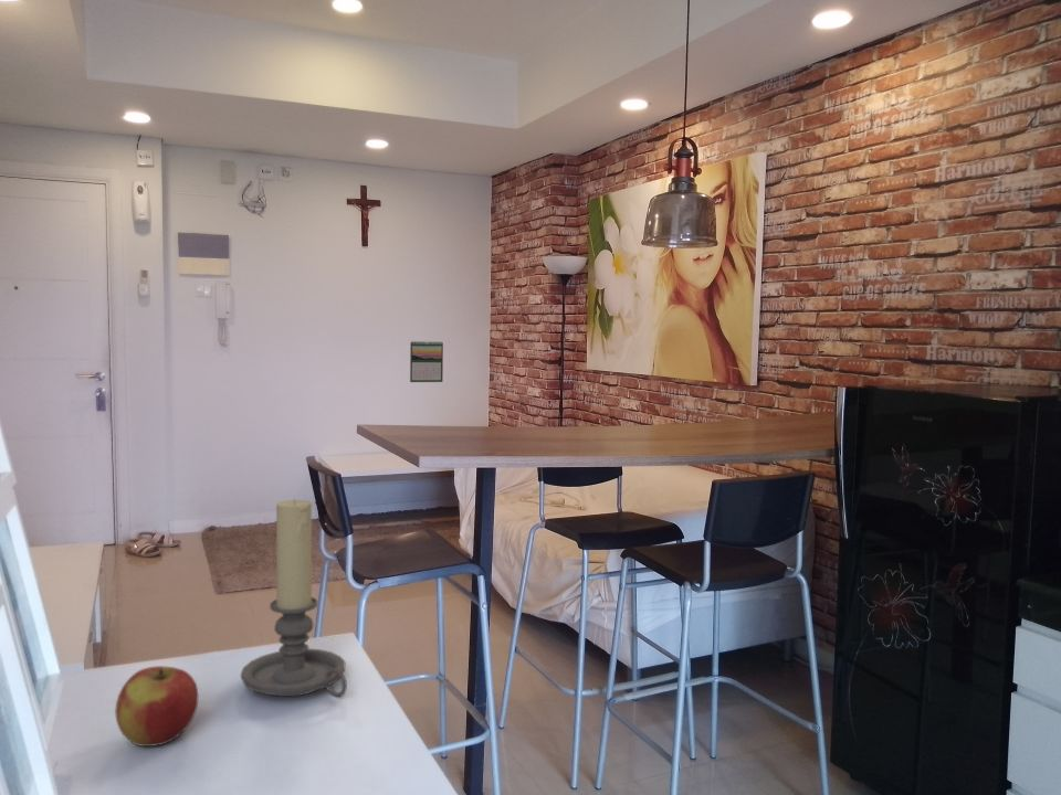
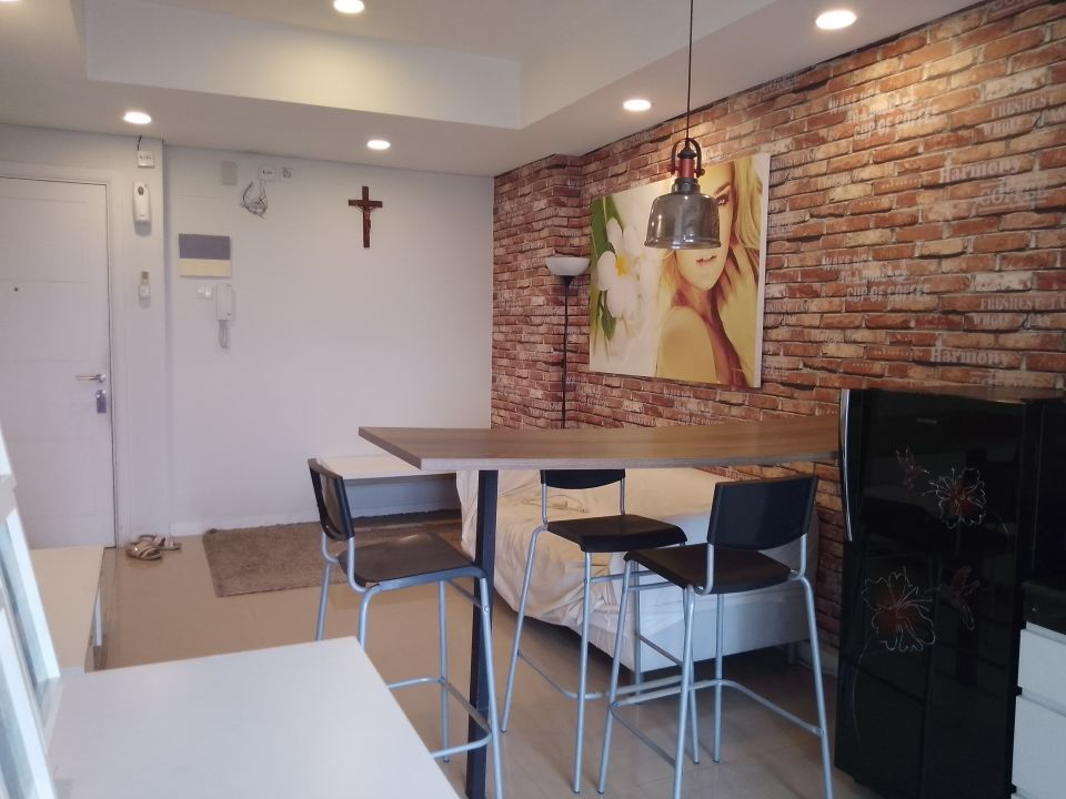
- candle holder [240,498,348,698]
- calendar [409,340,444,383]
- apple [114,665,200,748]
